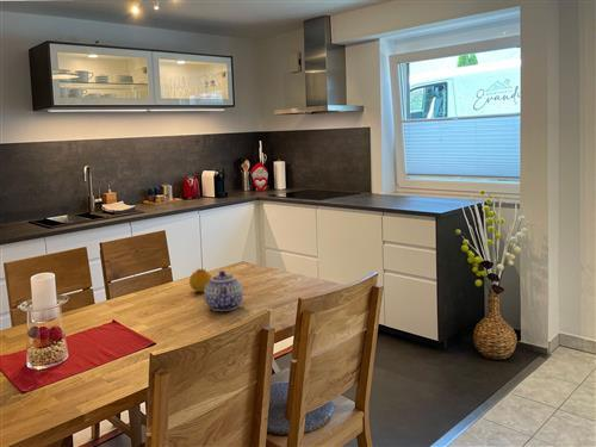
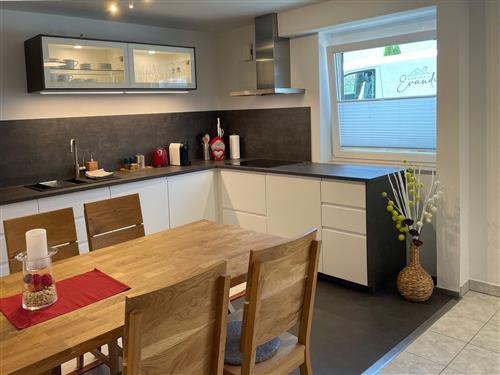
- fruit [188,268,213,293]
- teapot [203,269,244,312]
